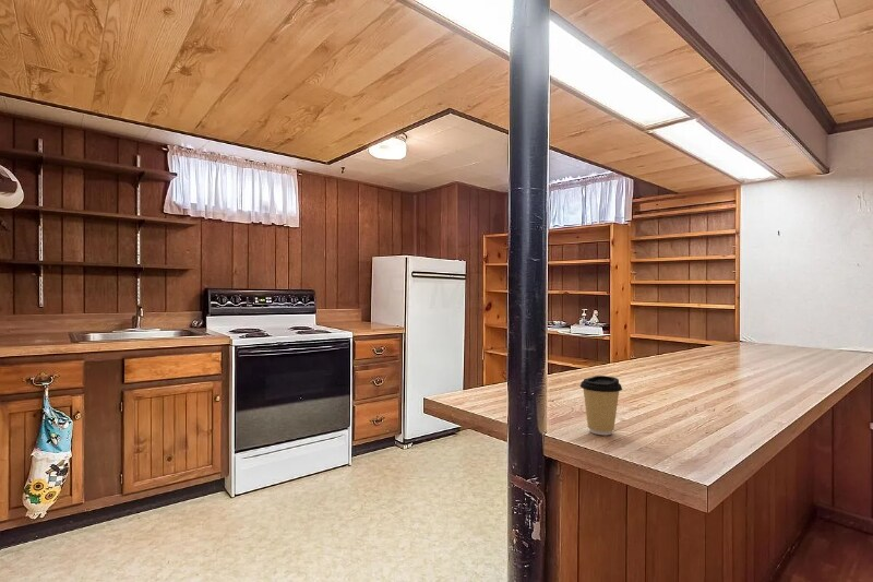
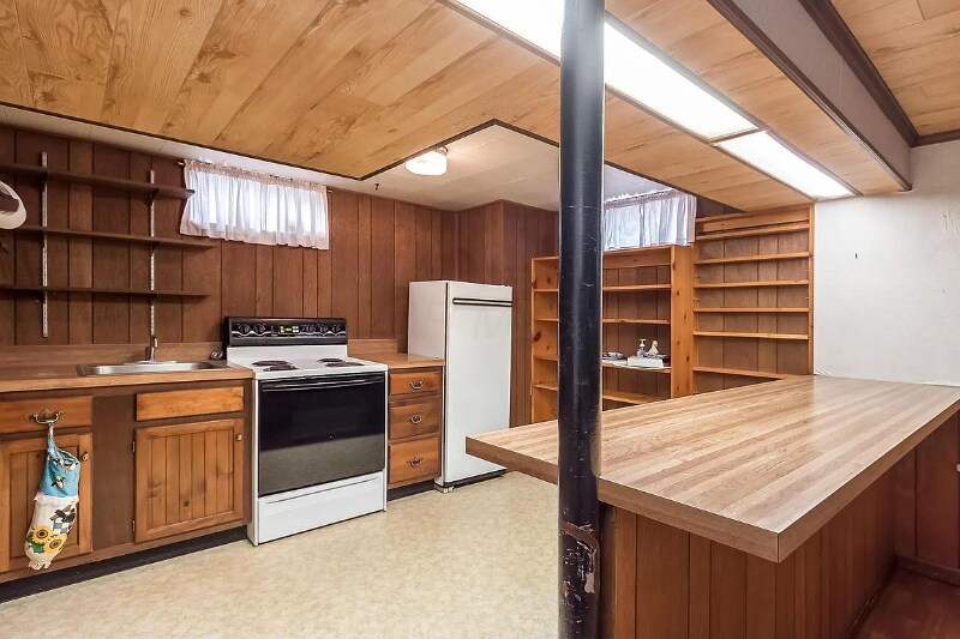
- coffee cup [579,375,623,436]
